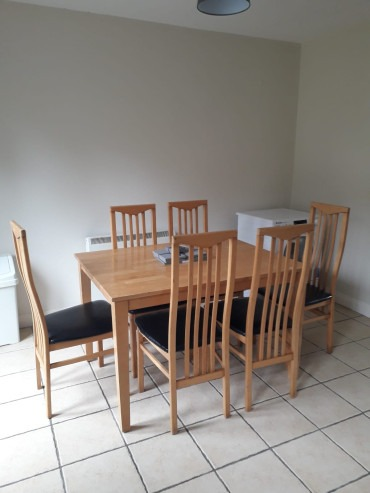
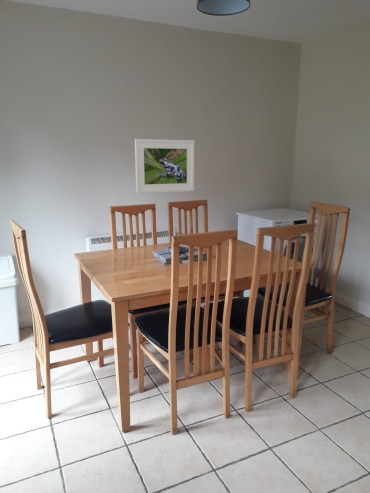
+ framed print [134,138,195,194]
